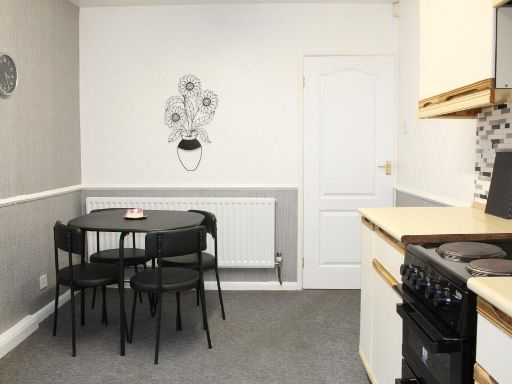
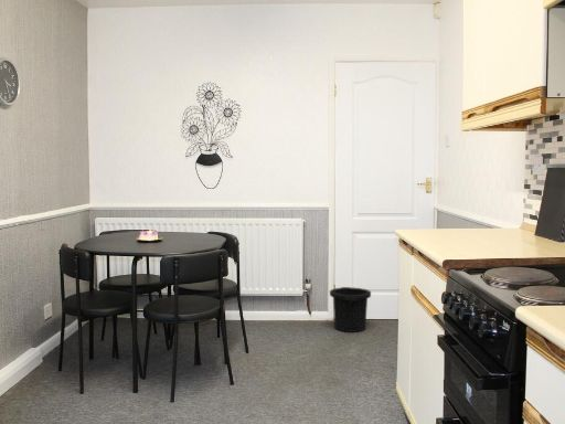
+ trash can [329,286,372,333]
